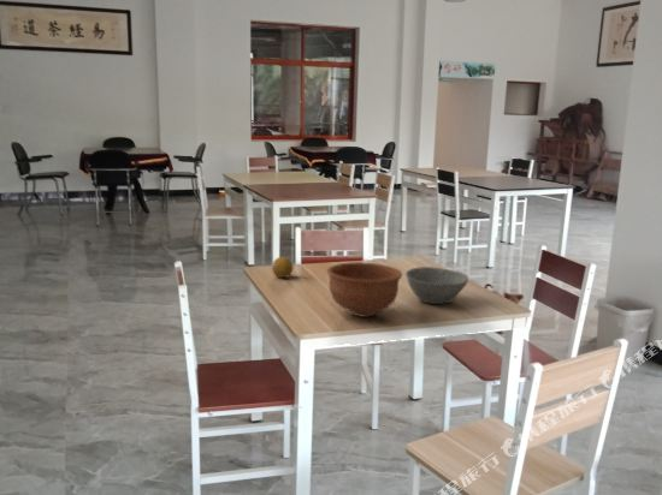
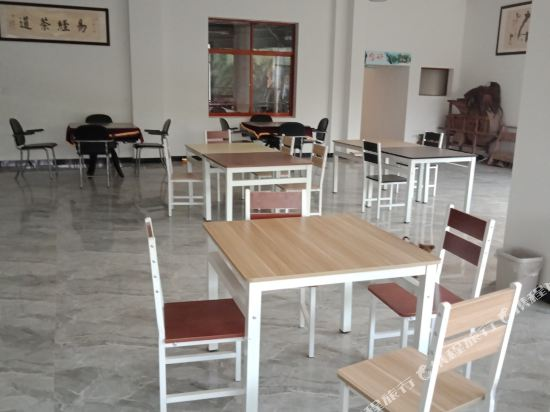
- bowl [404,266,469,305]
- bowl [326,261,403,318]
- fruit [271,256,294,279]
